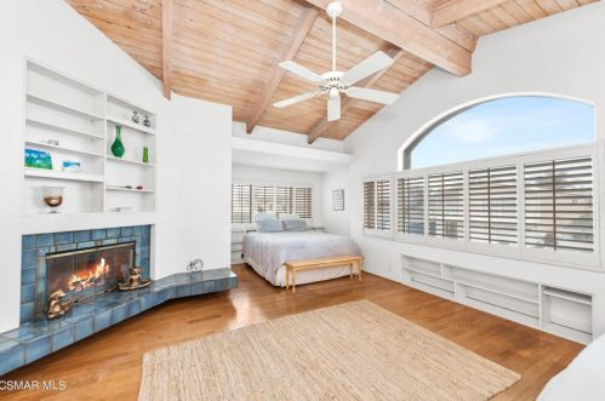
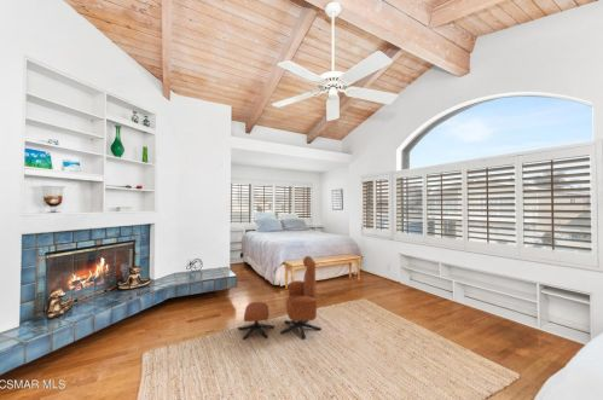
+ lounge chair [237,255,323,341]
